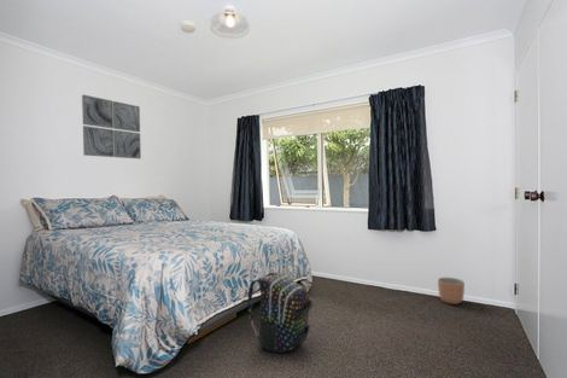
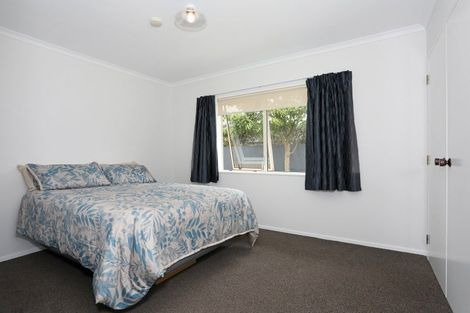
- wall art [81,93,142,159]
- backpack [247,272,314,354]
- planter [437,277,466,306]
